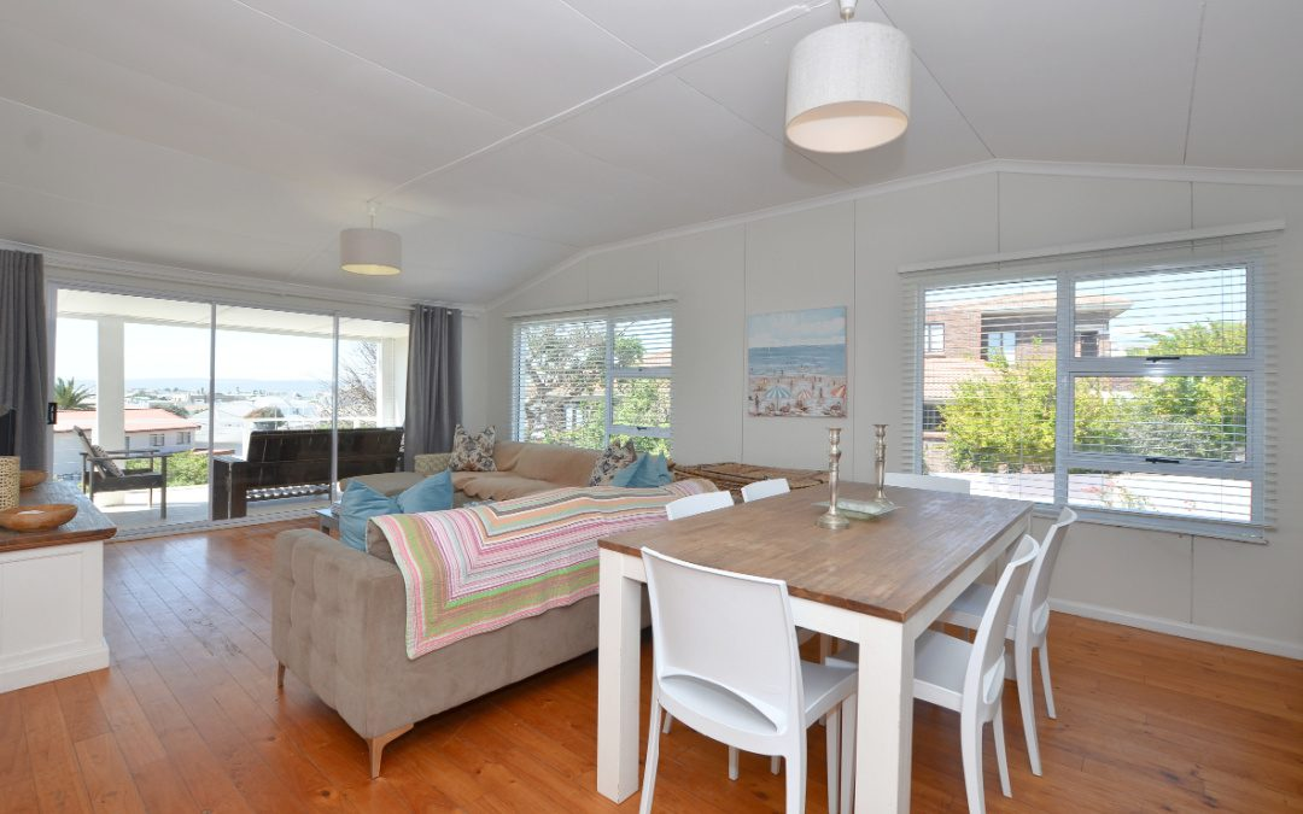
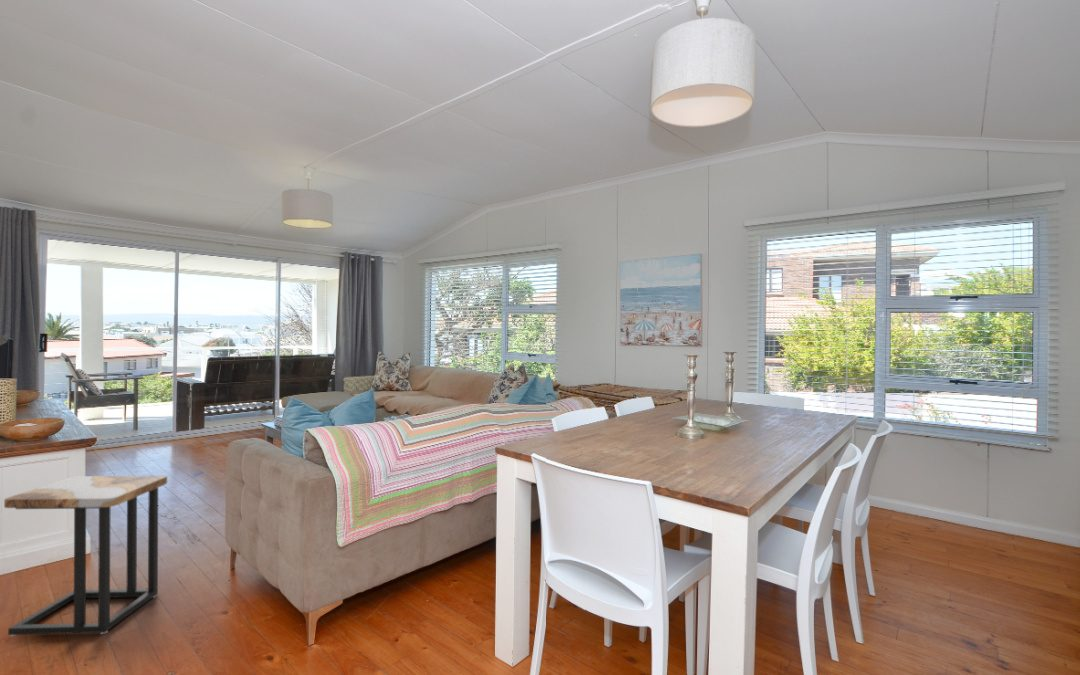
+ side table [3,475,168,637]
